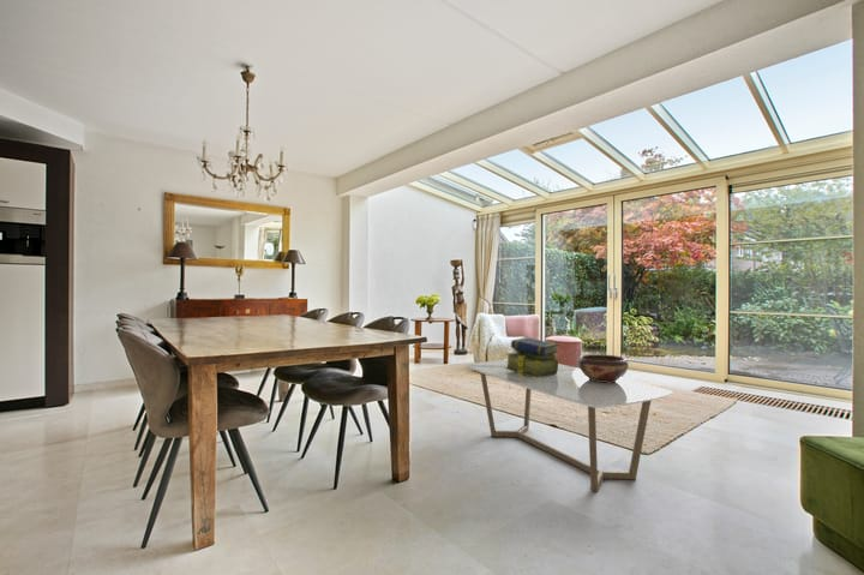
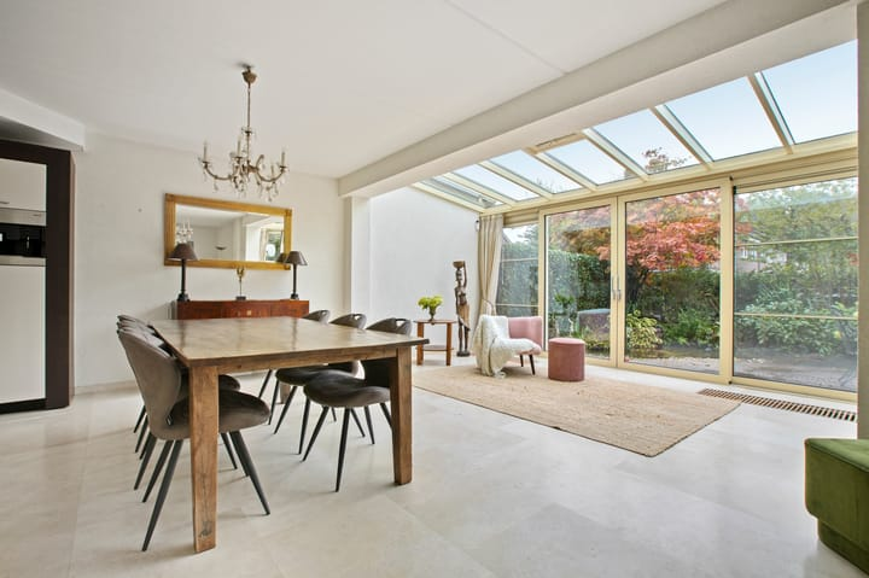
- decorative bowl [576,353,630,383]
- coffee table [466,359,673,493]
- stack of books [505,336,560,378]
